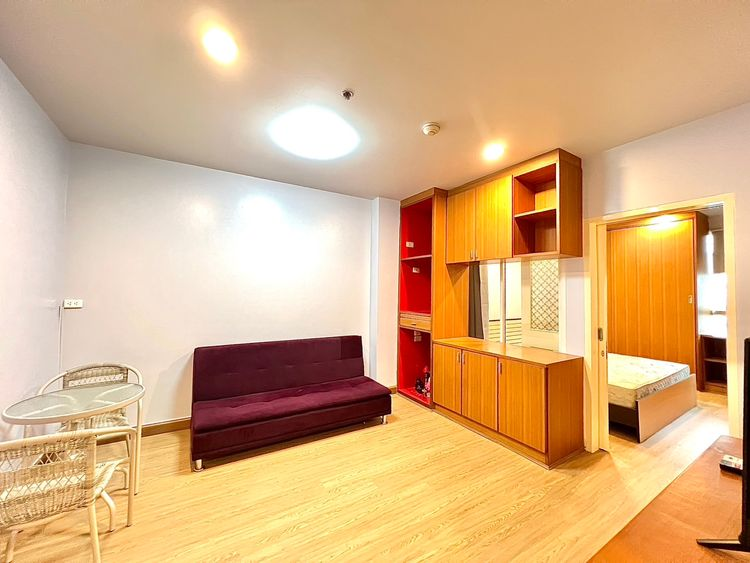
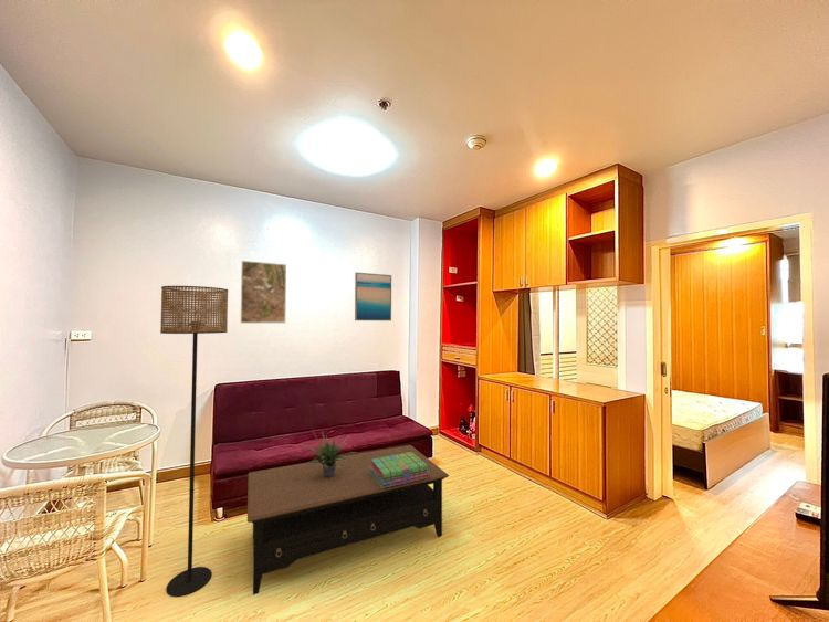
+ floor lamp [159,285,229,598]
+ wall art [354,272,392,321]
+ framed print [240,260,287,324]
+ stack of books [369,452,429,488]
+ potted plant [301,430,358,477]
+ coffee table [246,444,450,595]
